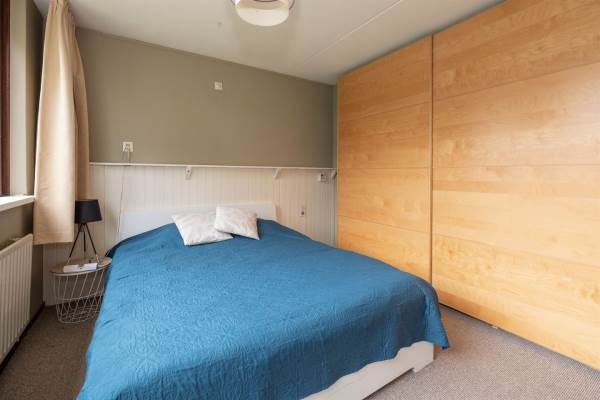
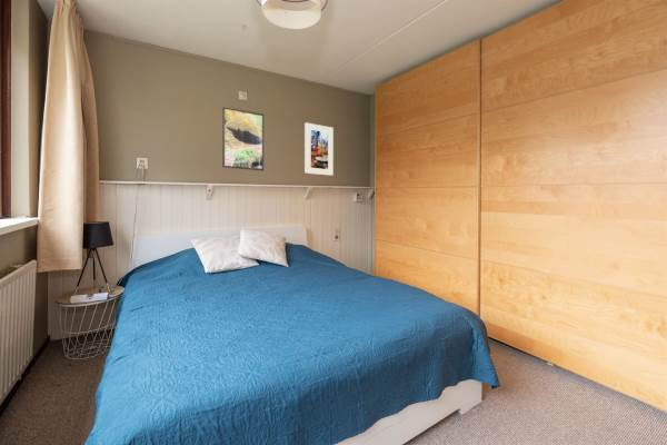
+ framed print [303,121,335,177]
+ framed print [221,106,265,171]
